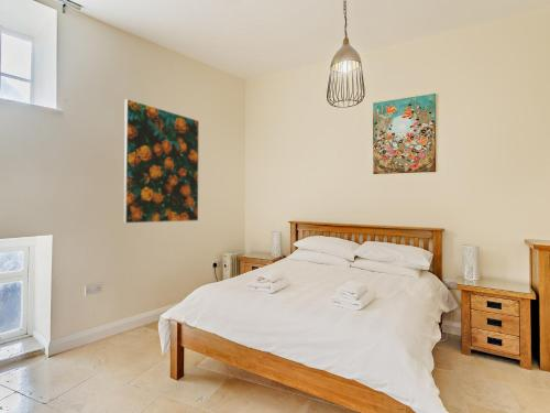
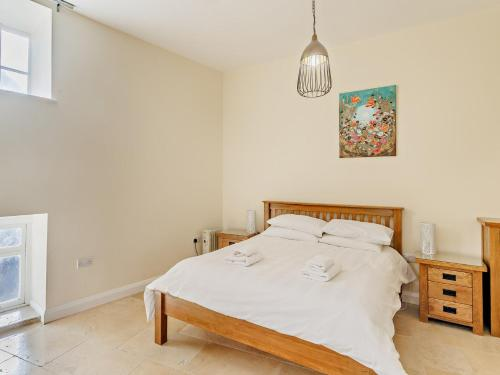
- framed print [123,98,200,225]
